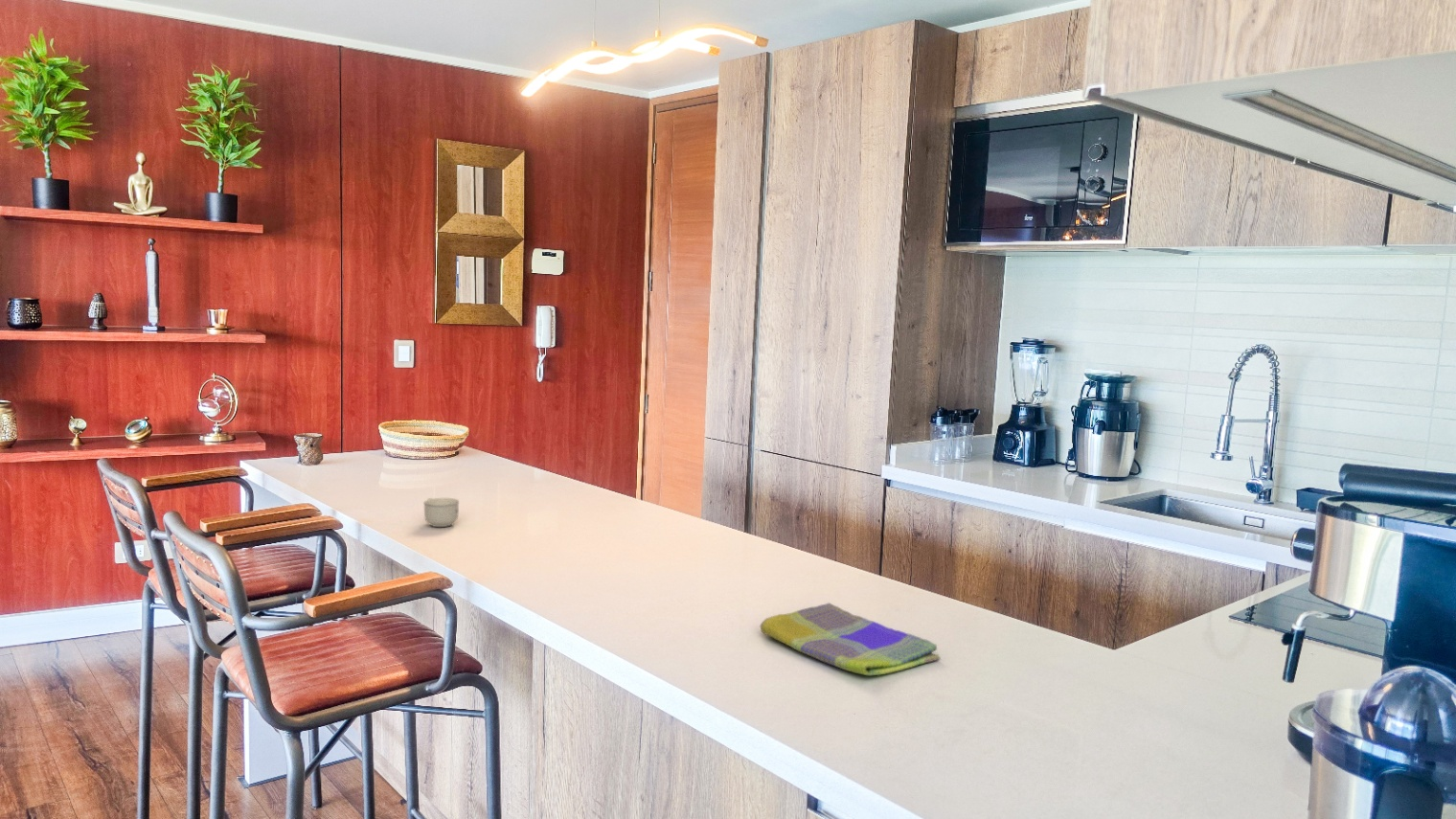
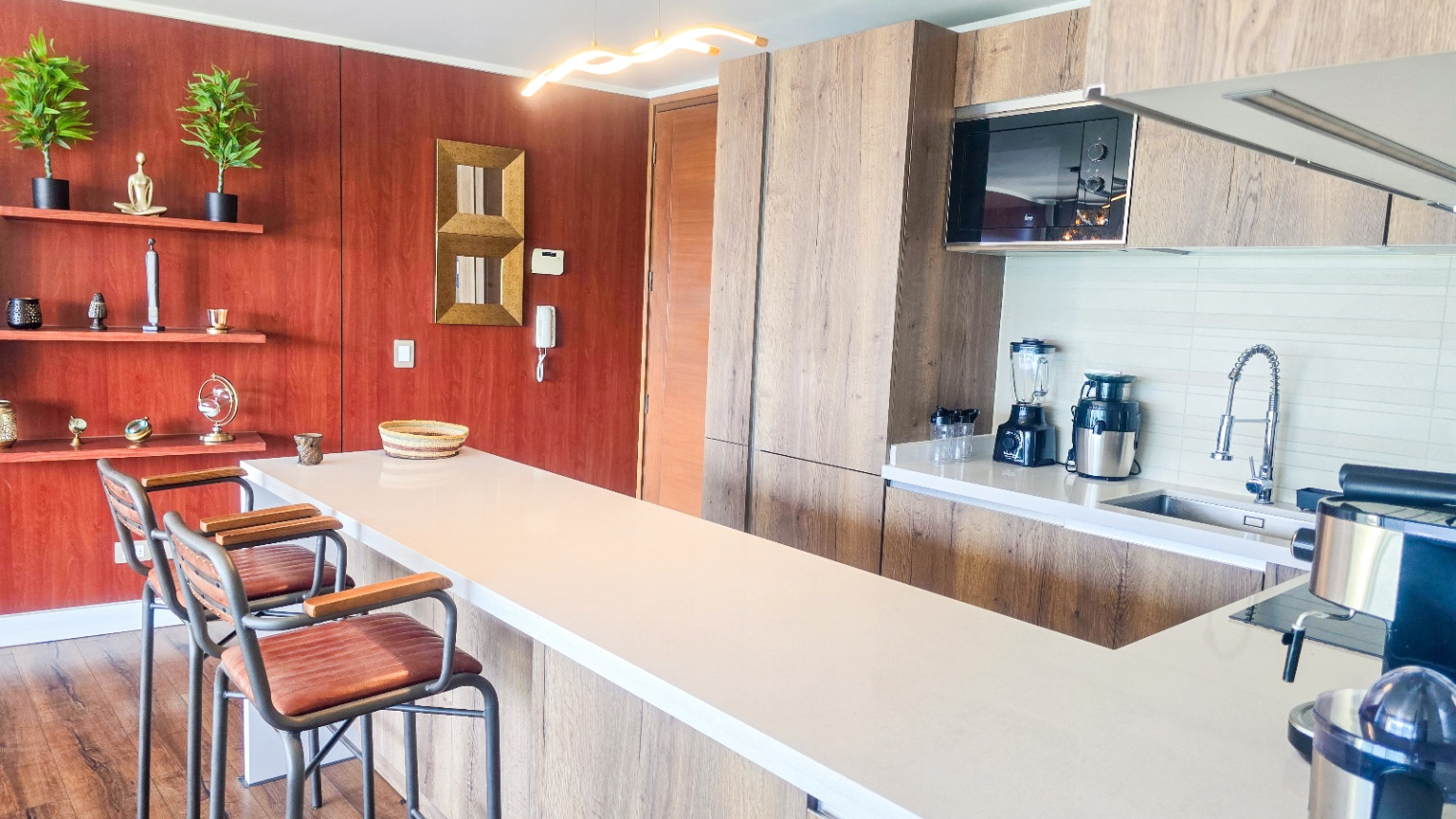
- dish towel [760,602,941,676]
- cup [422,497,460,528]
